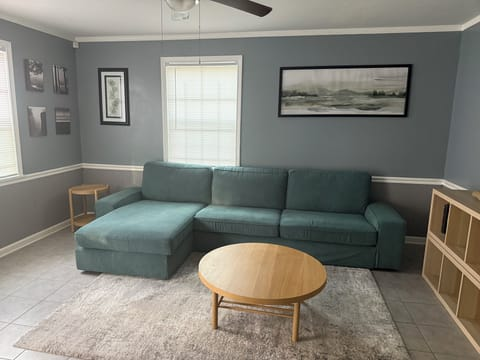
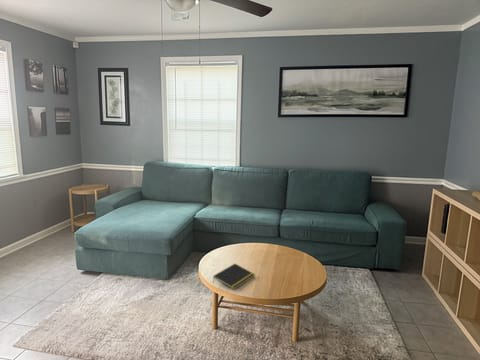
+ notepad [212,263,256,291]
